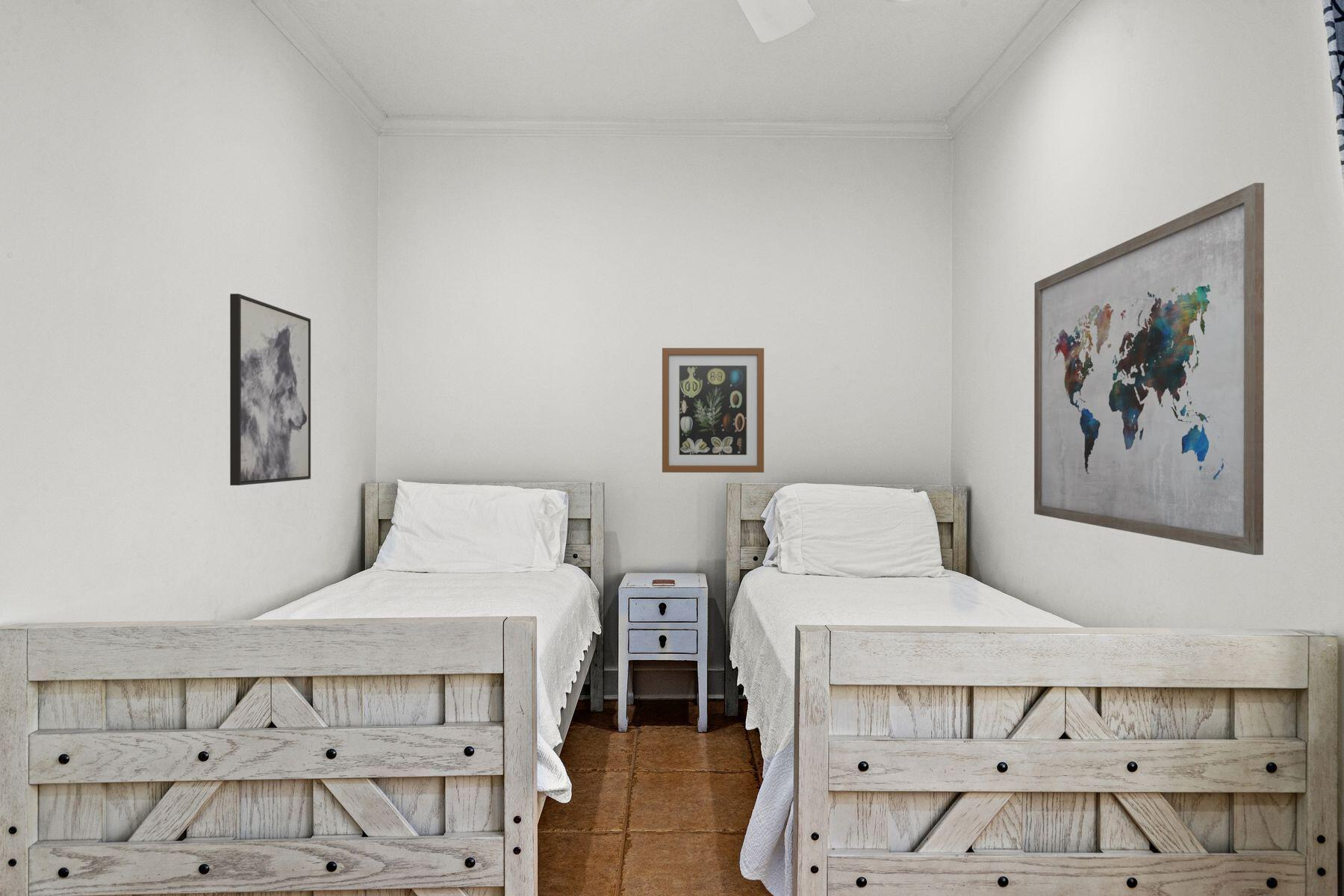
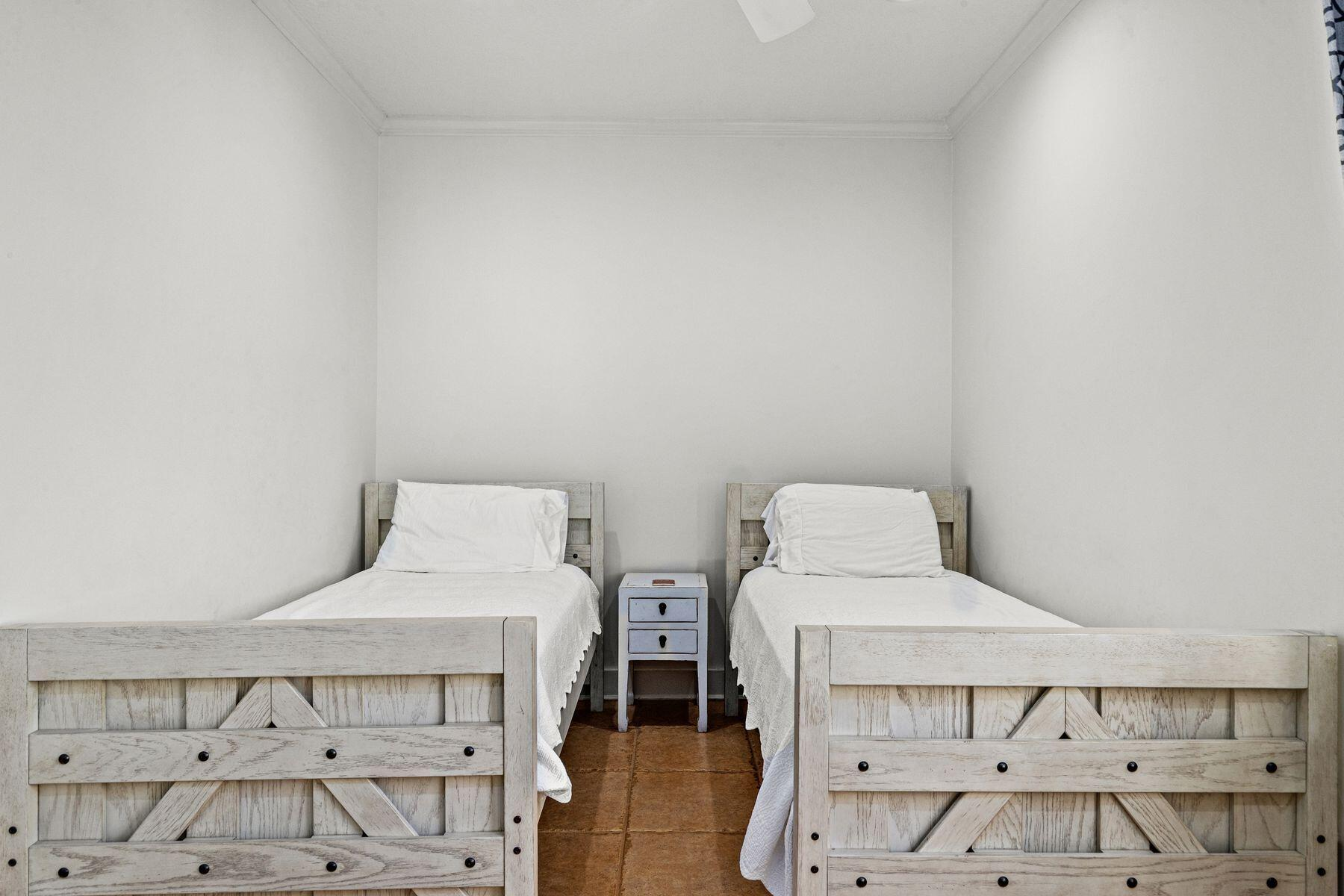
- wall art [662,347,765,473]
- wall art [1033,182,1265,556]
- wall art [229,293,311,486]
